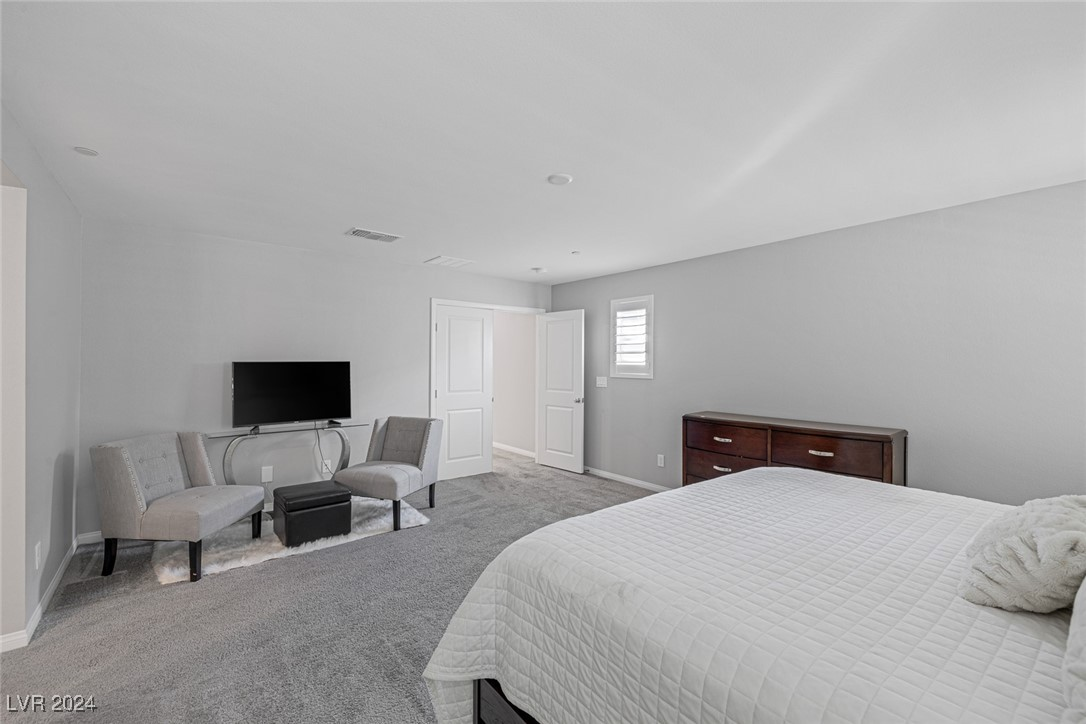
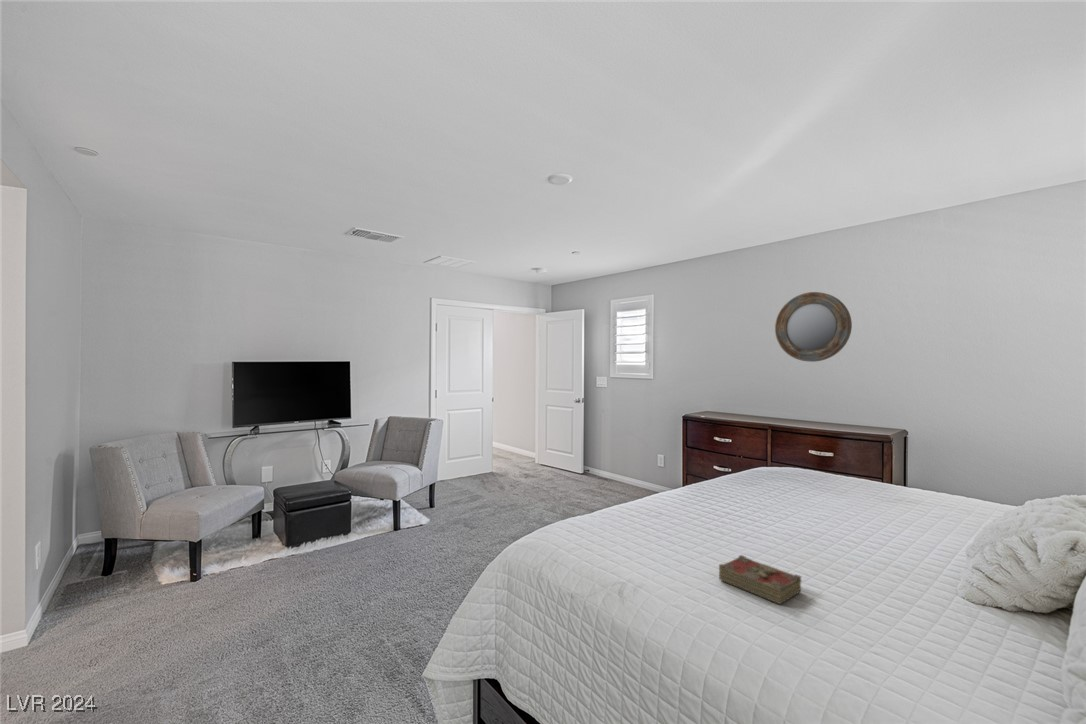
+ home mirror [774,291,853,363]
+ book [718,554,802,605]
